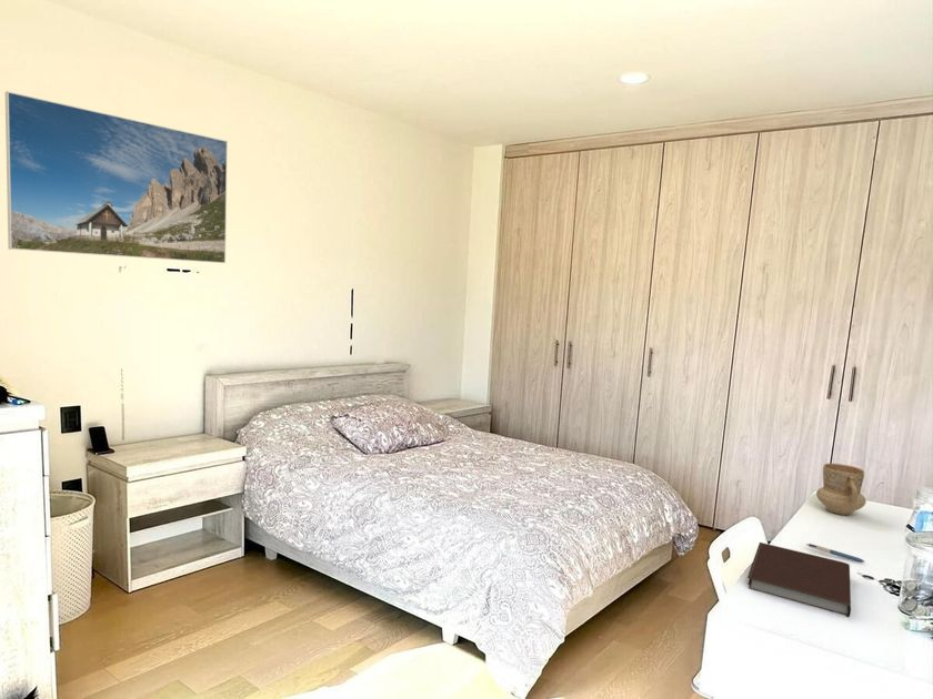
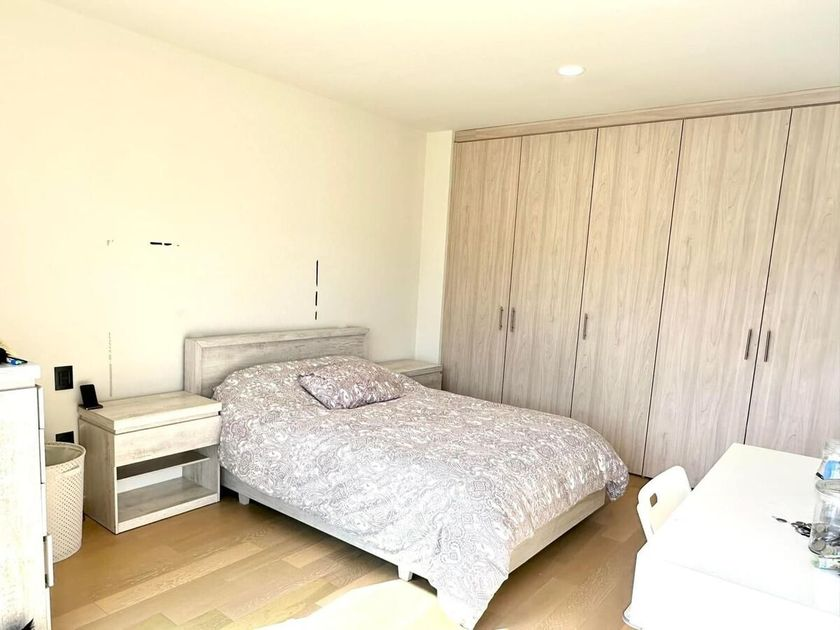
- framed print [4,90,229,264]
- pen [805,543,866,564]
- notebook [746,541,852,618]
- mug [815,463,867,516]
